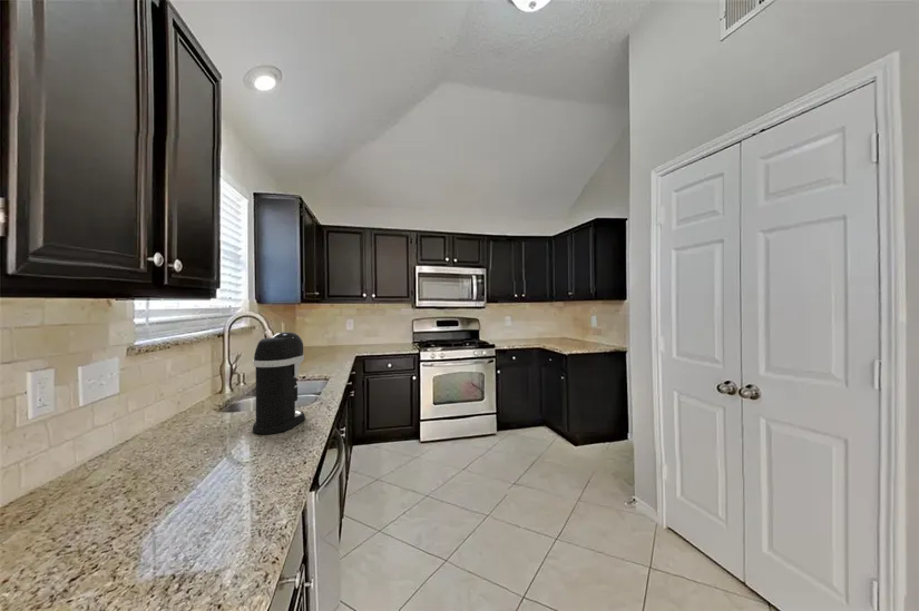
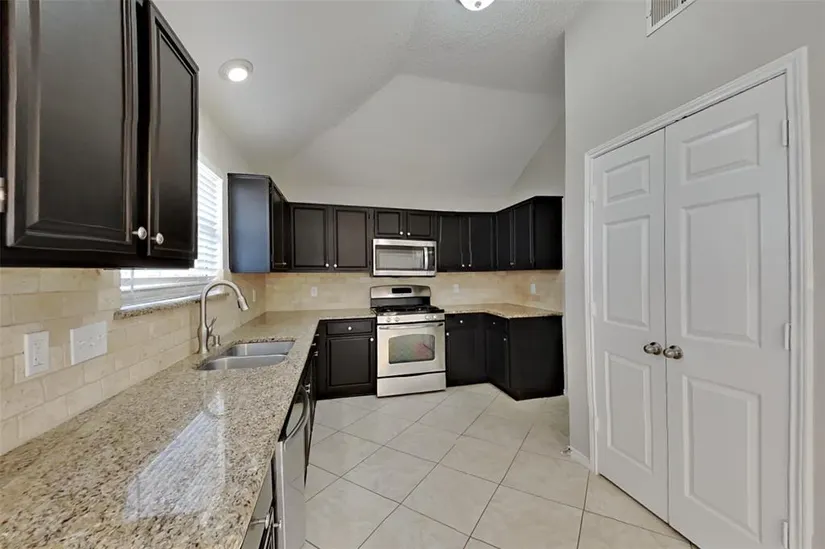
- coffee maker [252,331,306,435]
